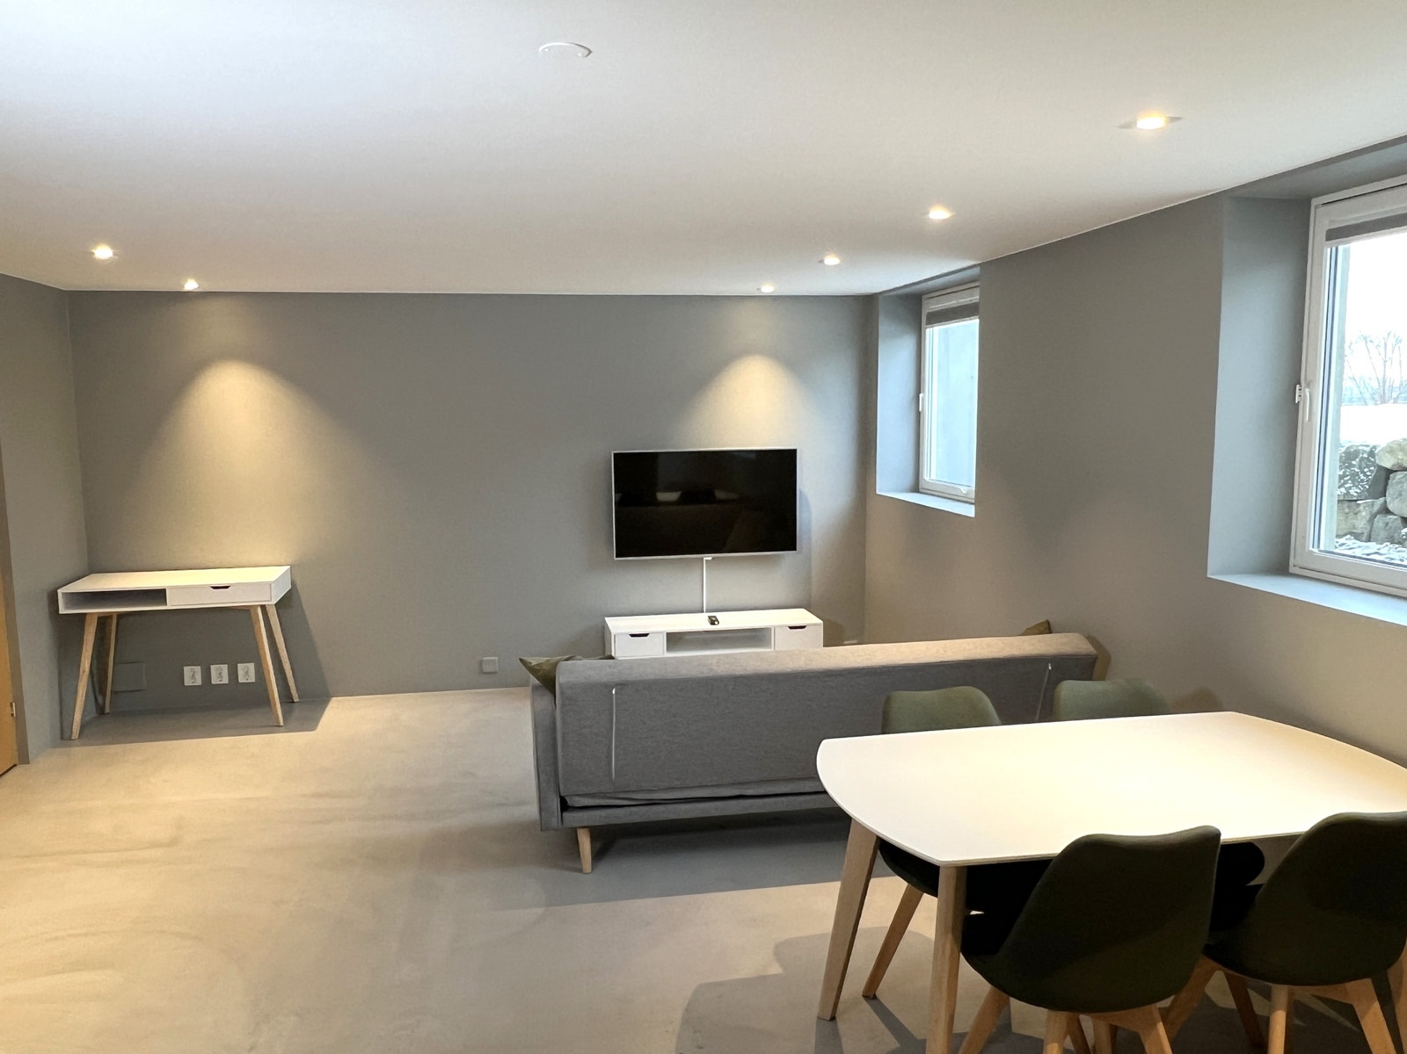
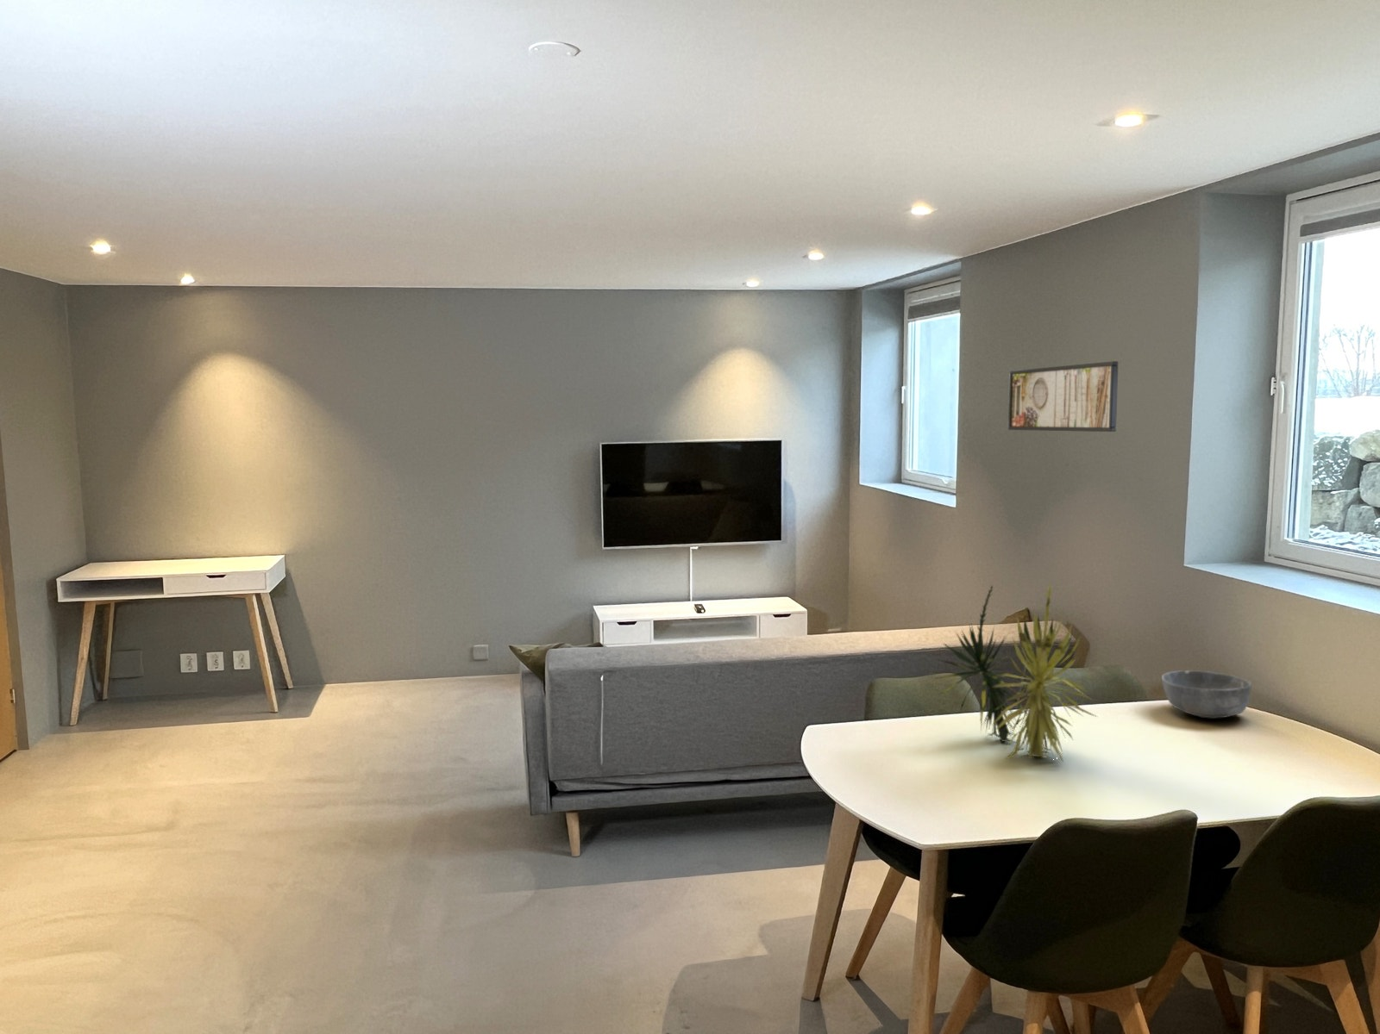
+ bowl [1161,669,1253,719]
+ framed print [1007,361,1119,432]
+ plant [933,583,1097,762]
